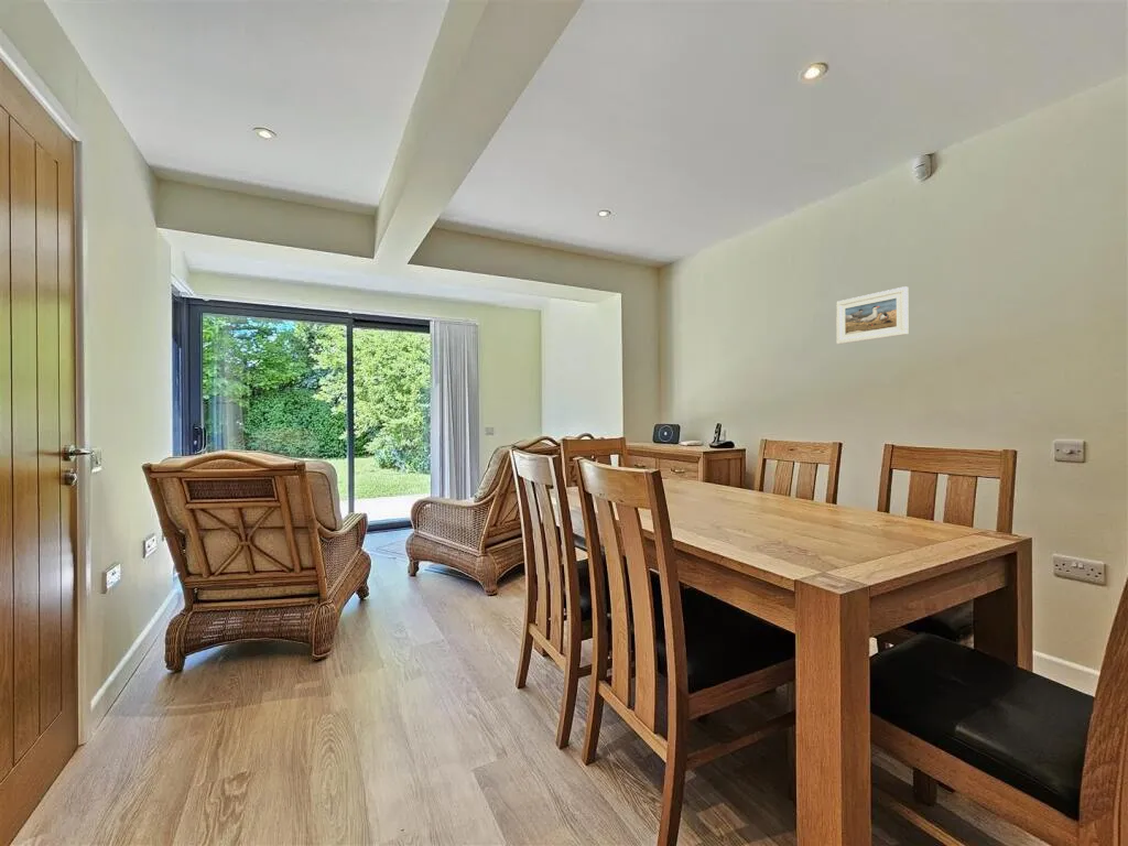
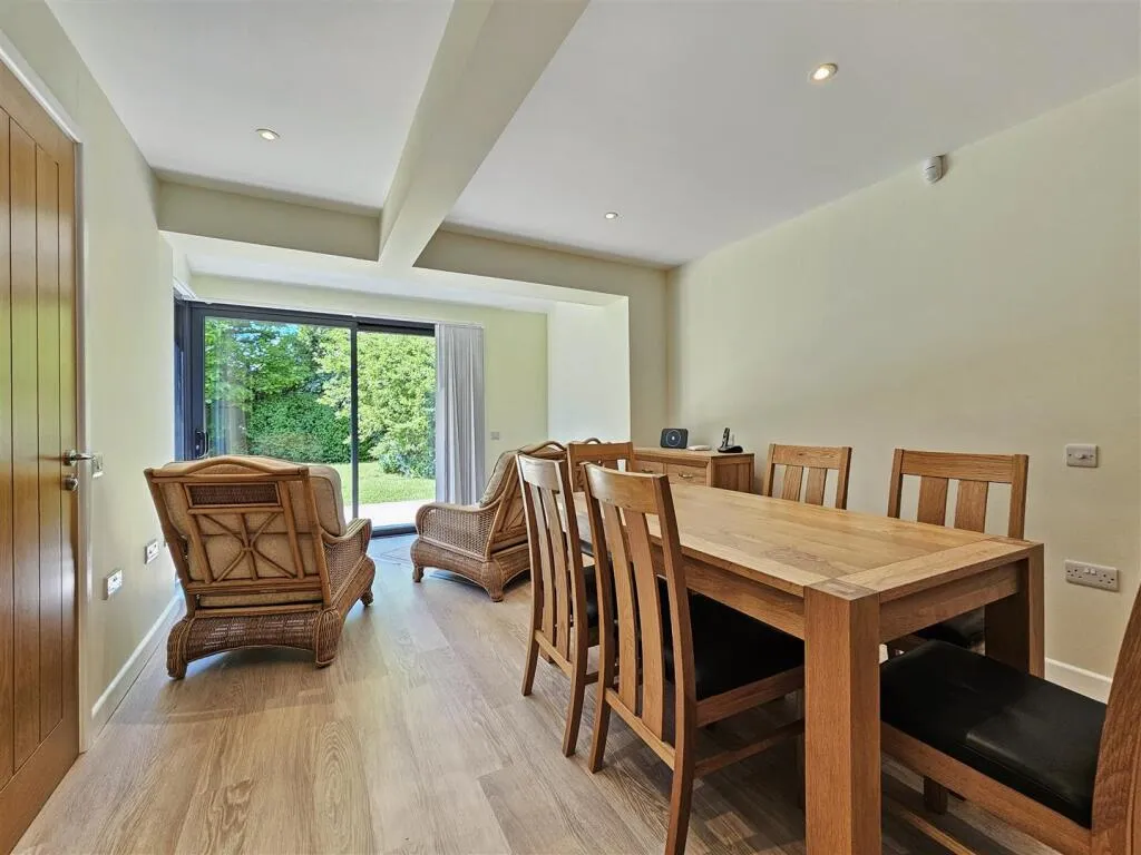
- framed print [835,285,909,346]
